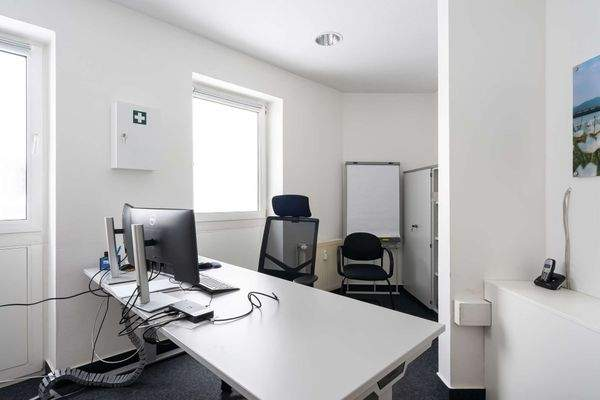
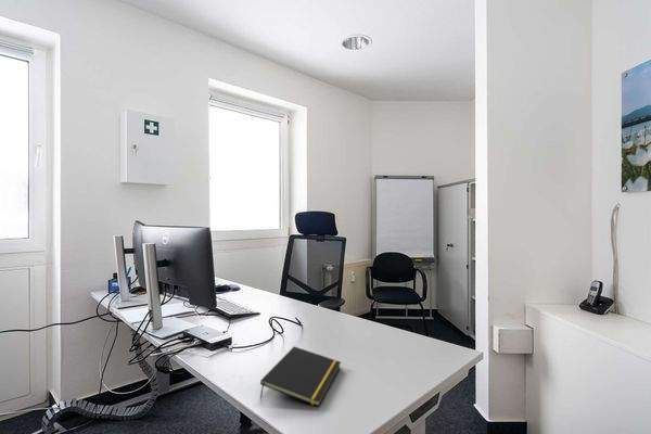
+ notepad [259,345,342,407]
